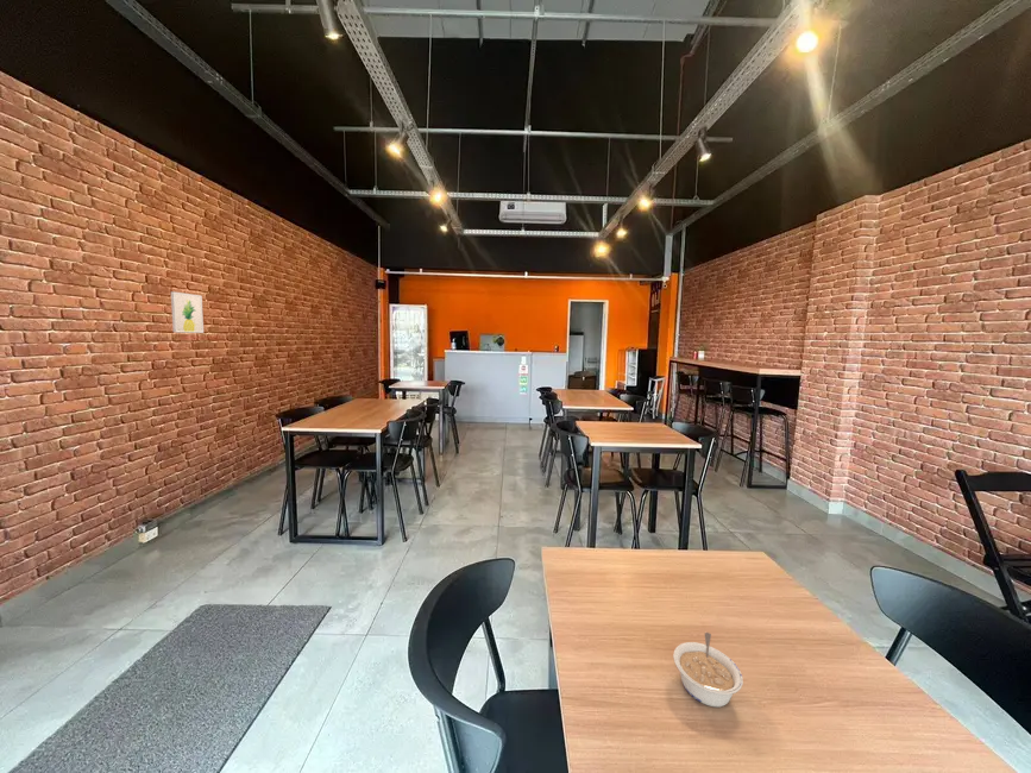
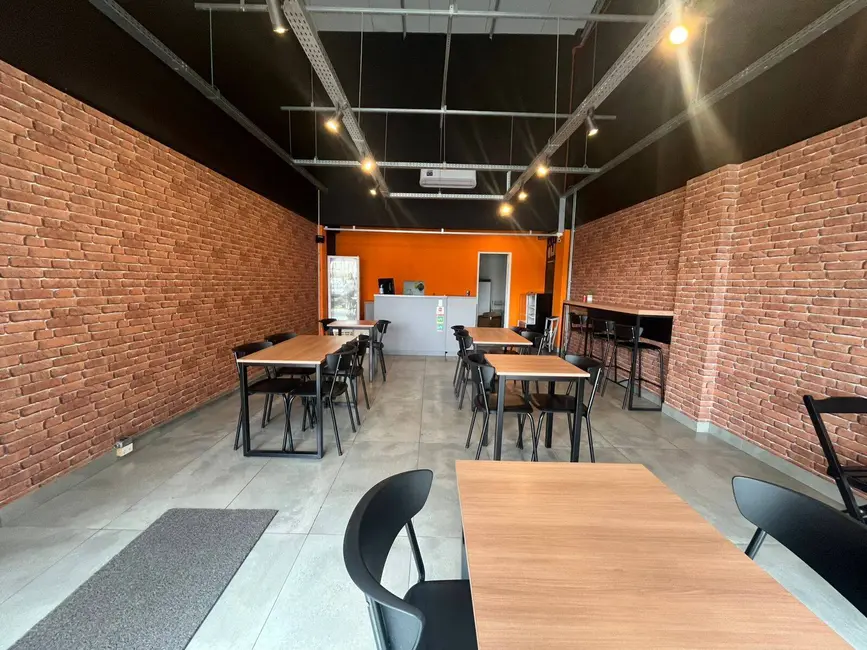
- wall art [170,290,205,334]
- legume [672,631,744,709]
